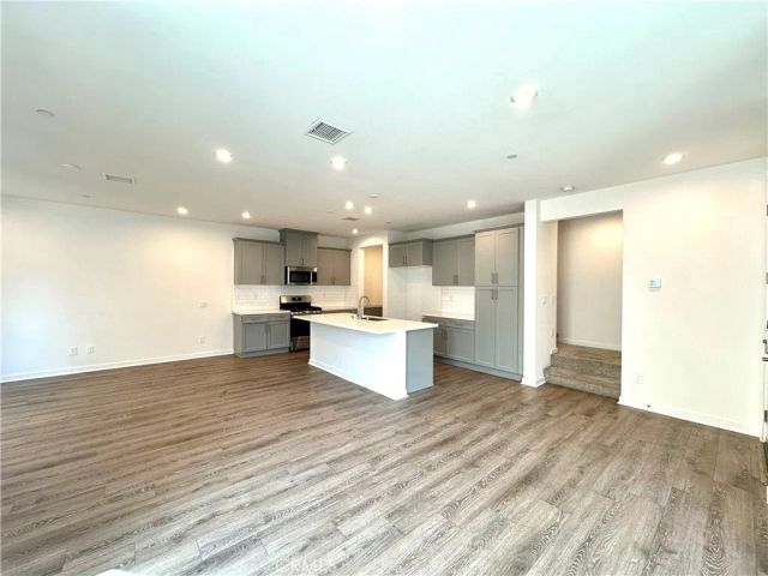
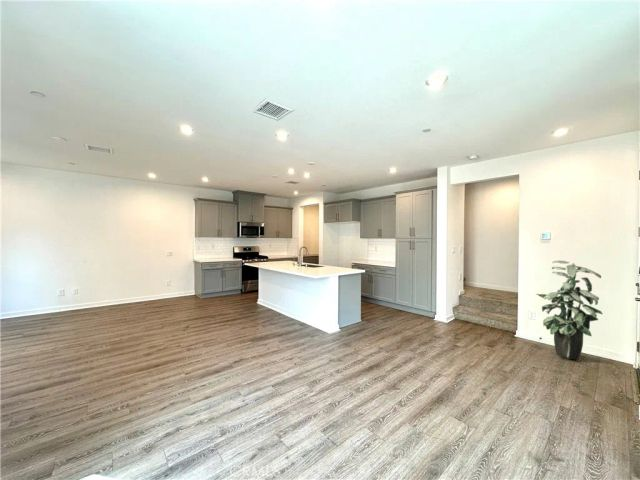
+ indoor plant [535,260,603,361]
